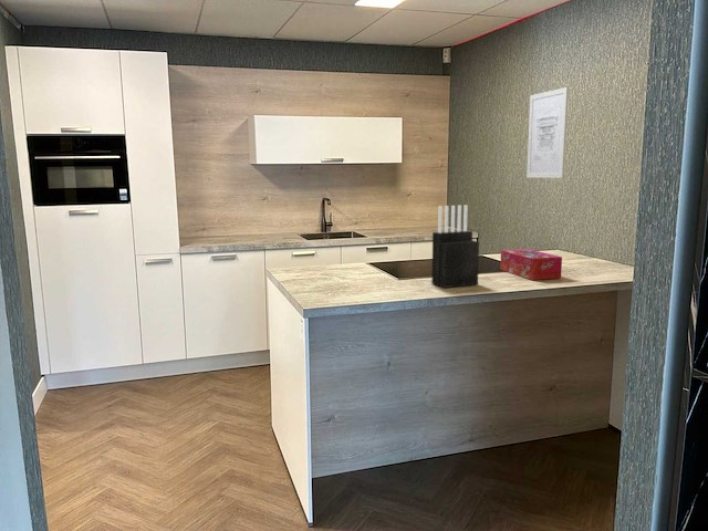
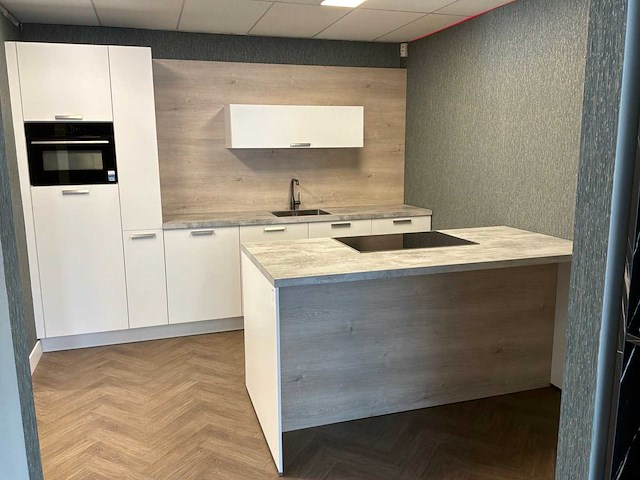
- tissue box [499,248,563,281]
- wall art [525,86,570,179]
- knife block [430,204,480,289]
